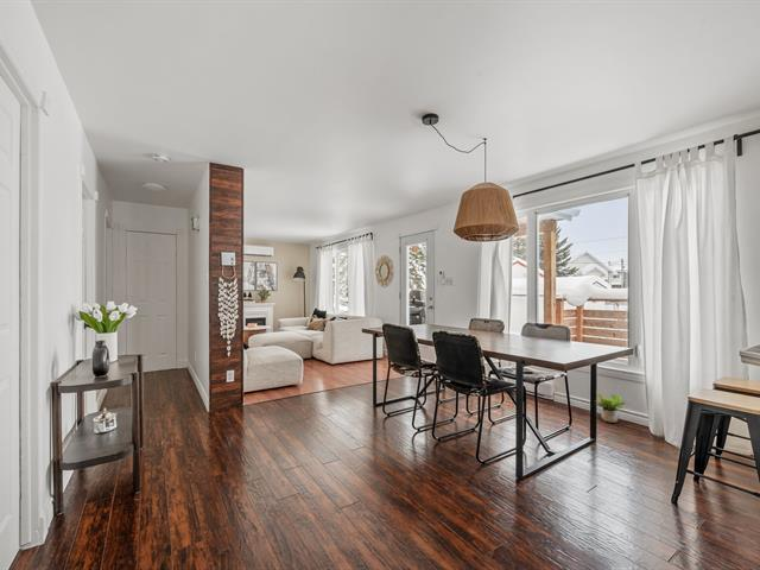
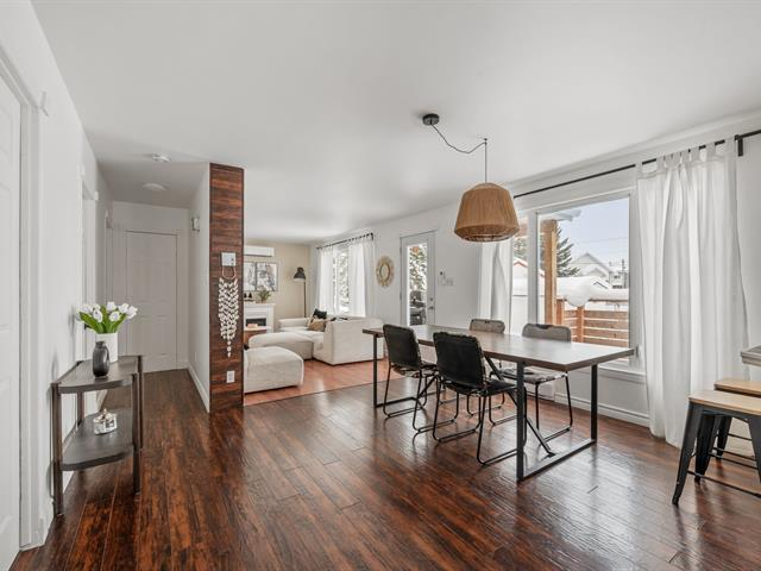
- potted plant [595,392,629,424]
